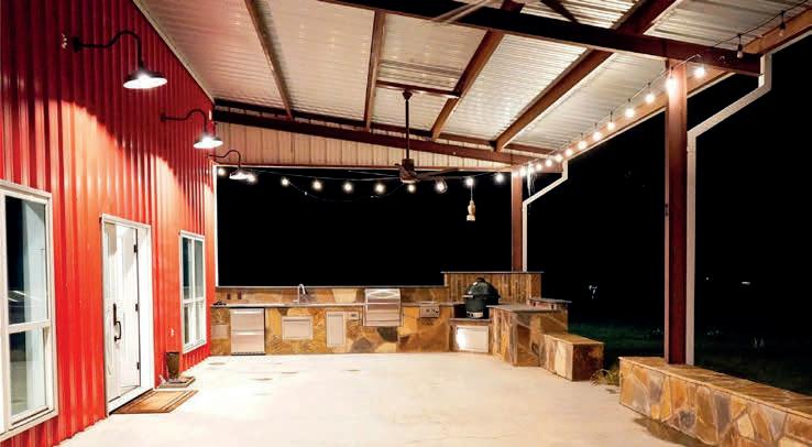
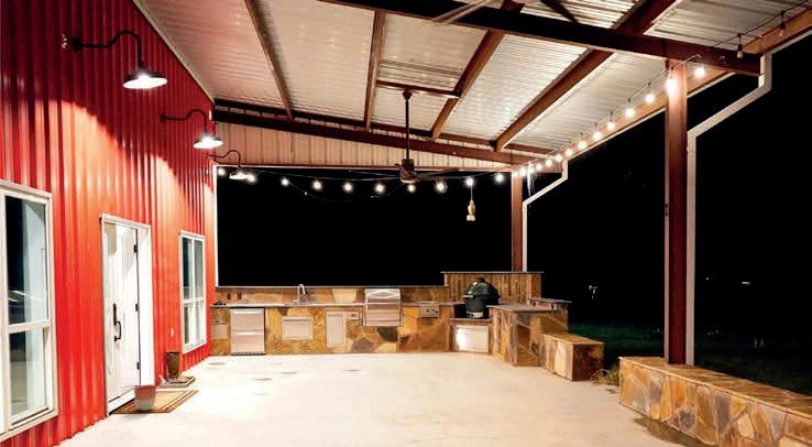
+ planter [133,383,157,412]
